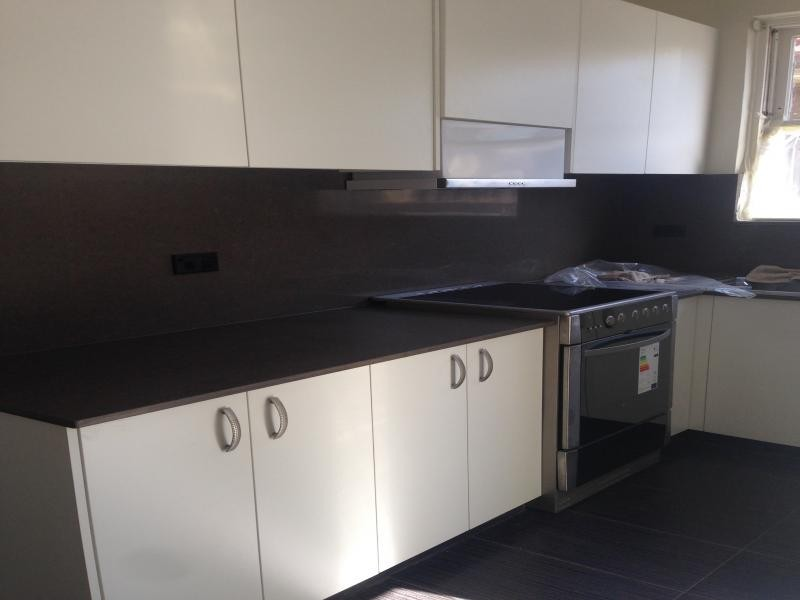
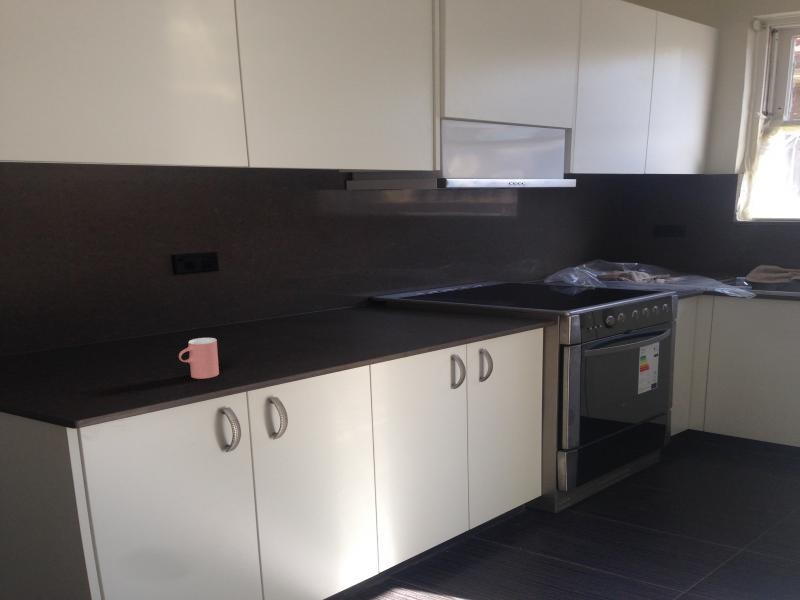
+ cup [178,337,220,380]
